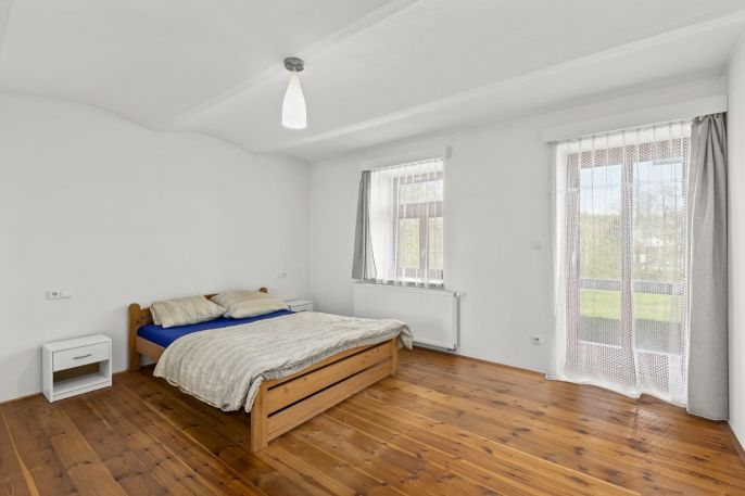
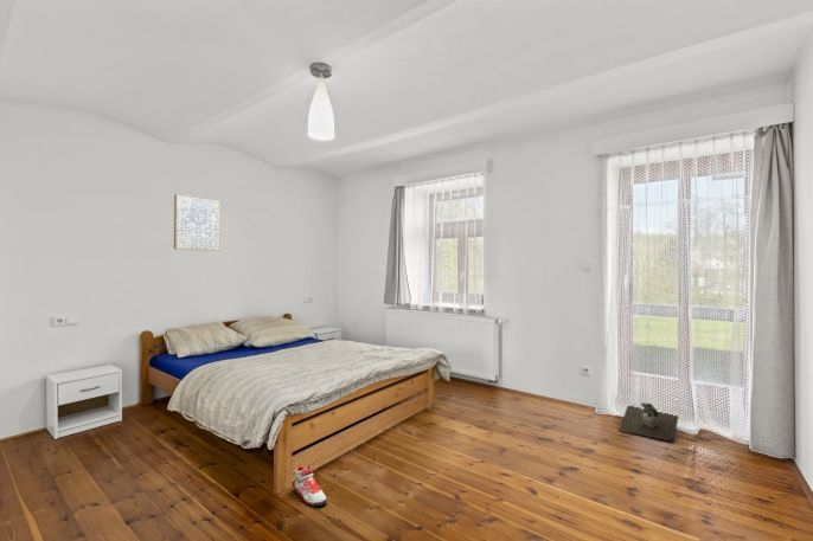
+ potted plant [619,401,679,443]
+ wall art [173,193,222,252]
+ sneaker [294,465,328,507]
